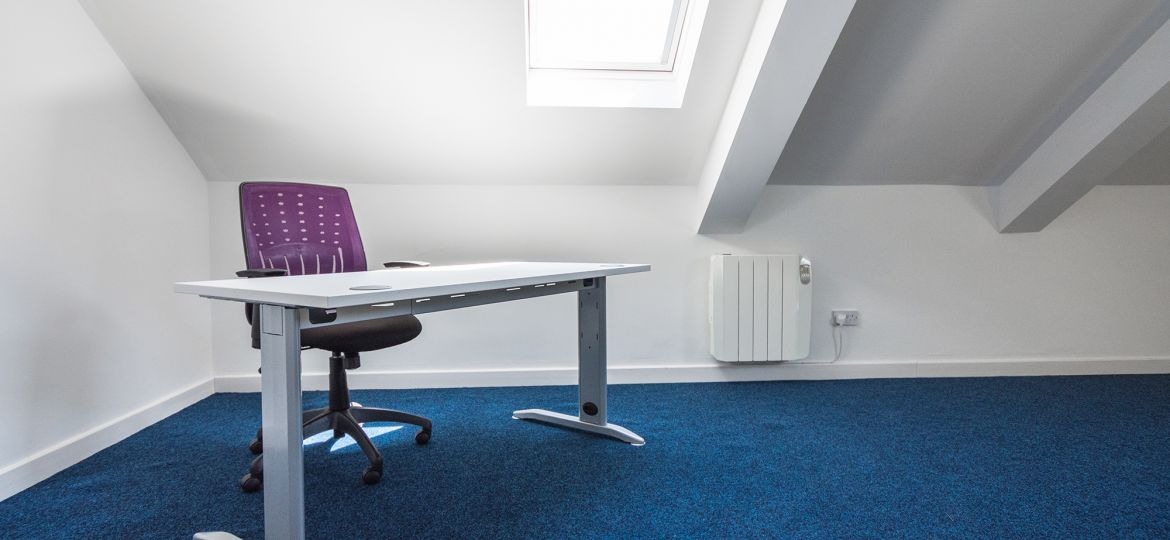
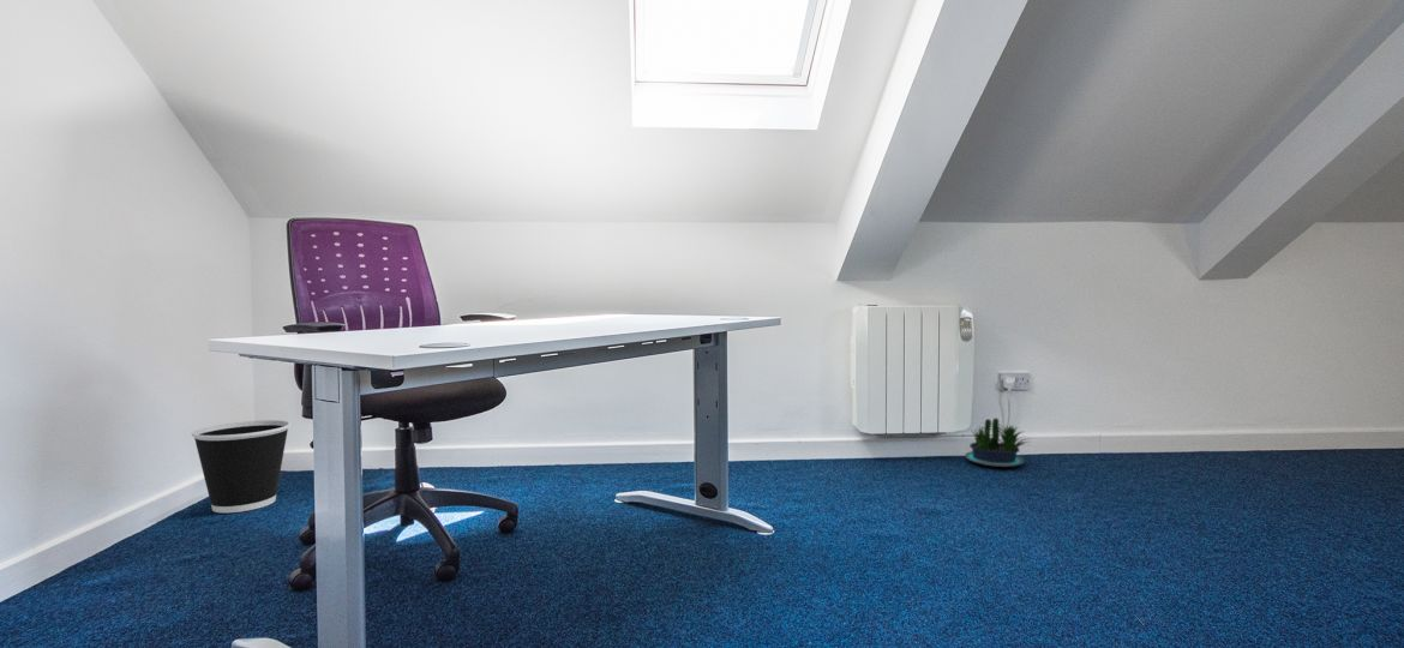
+ potted plant [964,416,1033,468]
+ wastebasket [191,419,292,514]
